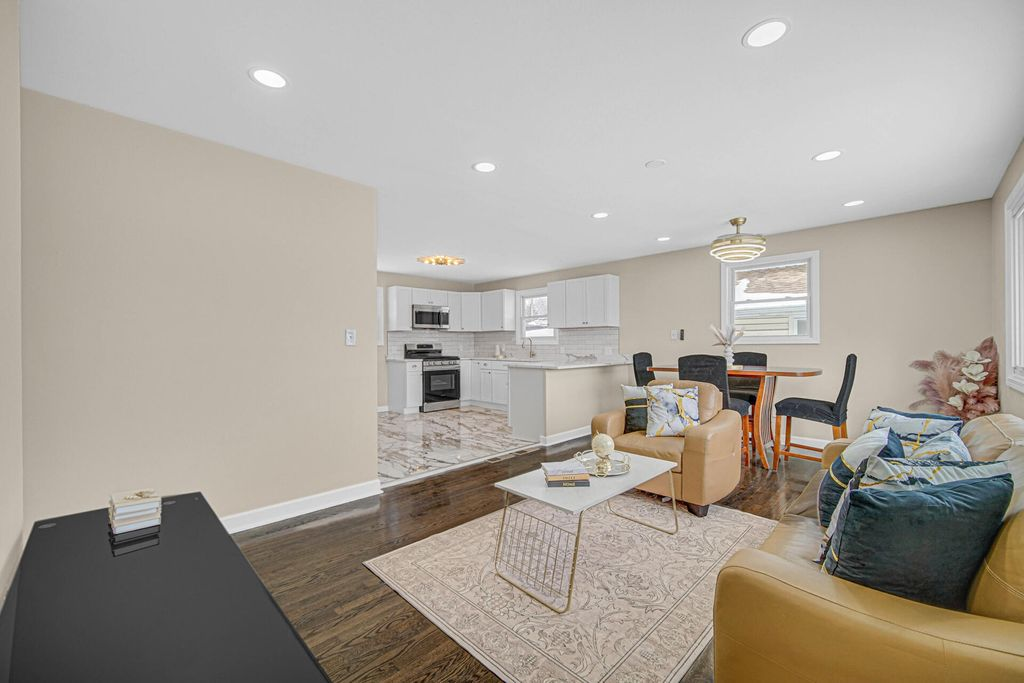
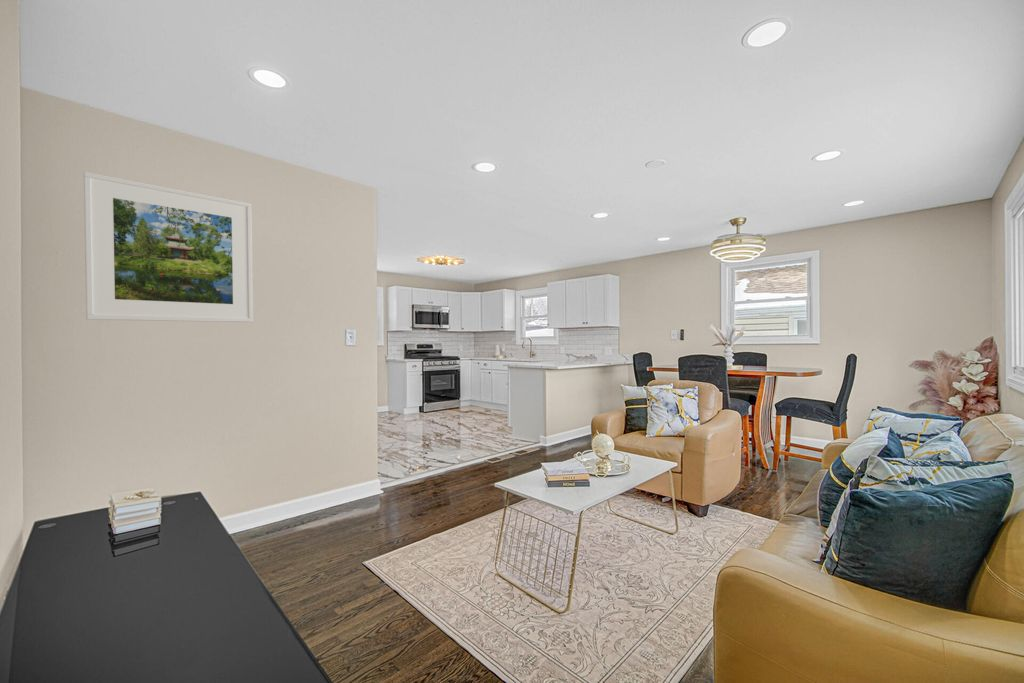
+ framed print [83,171,254,323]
